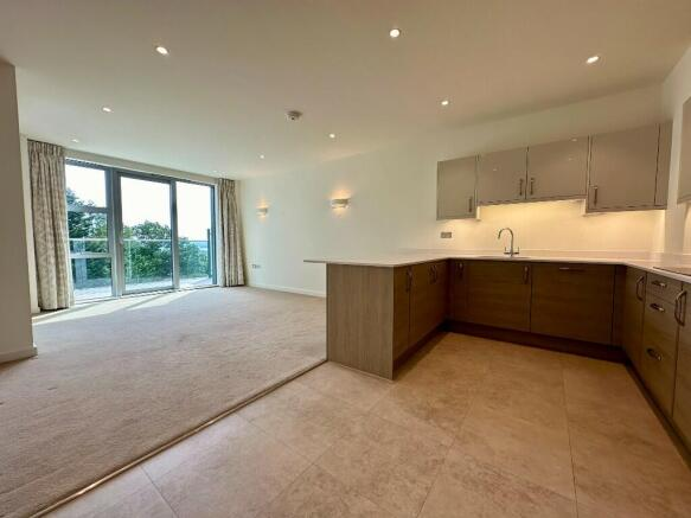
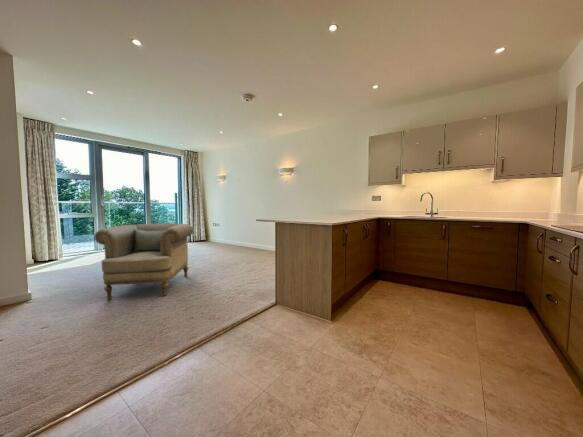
+ armchair [94,222,195,301]
